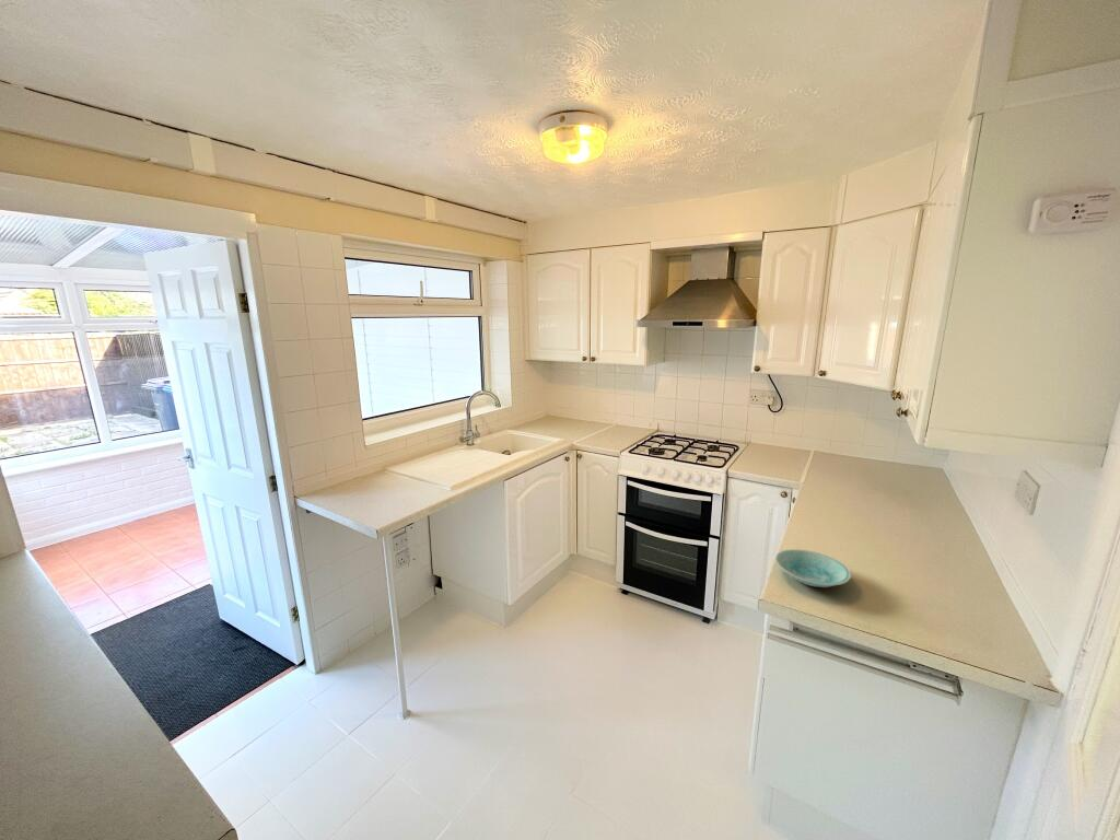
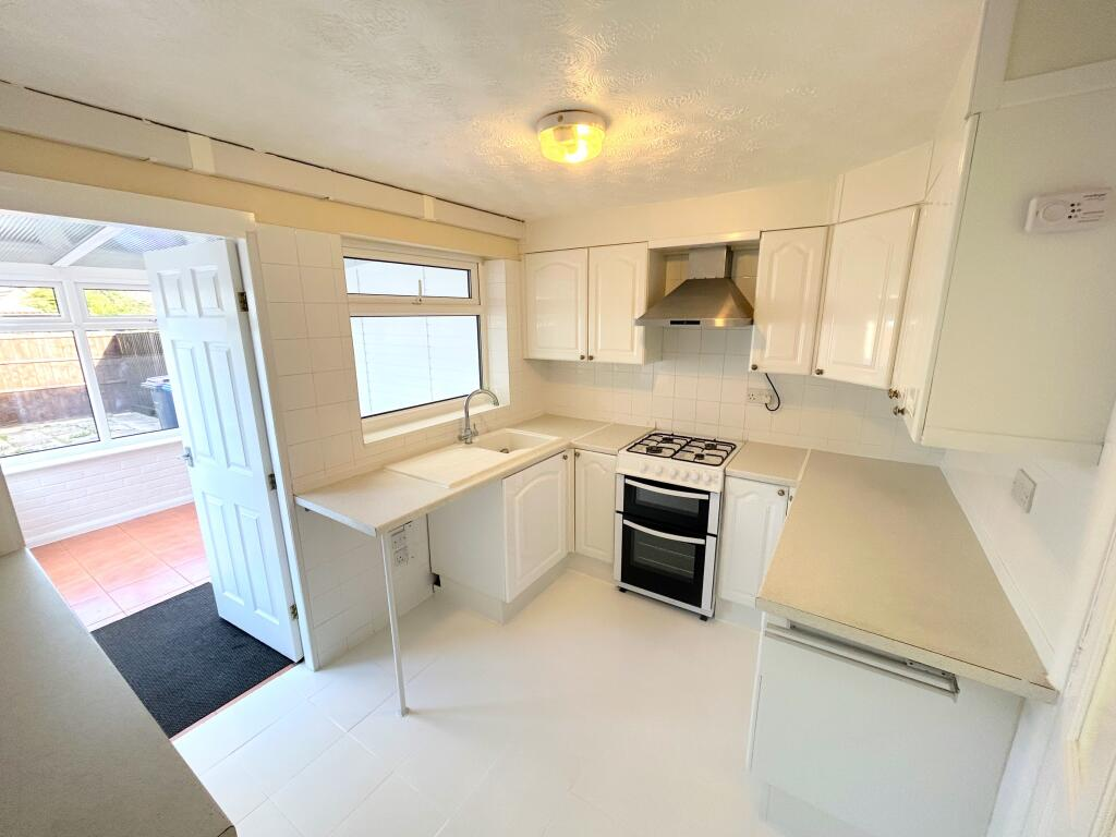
- bowl [774,548,852,588]
